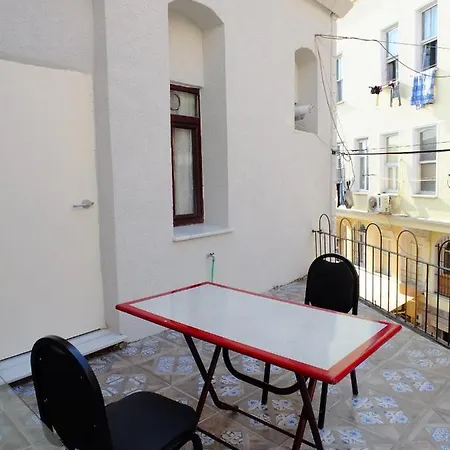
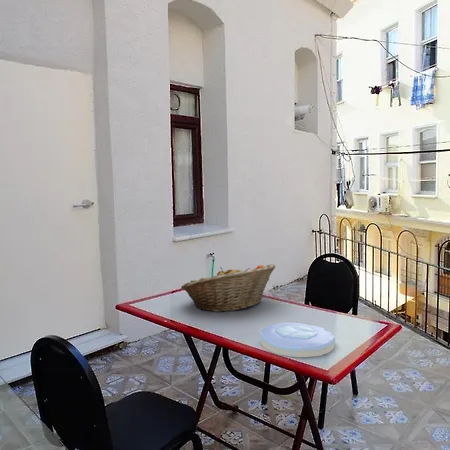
+ plate [259,321,336,358]
+ fruit basket [180,263,277,313]
